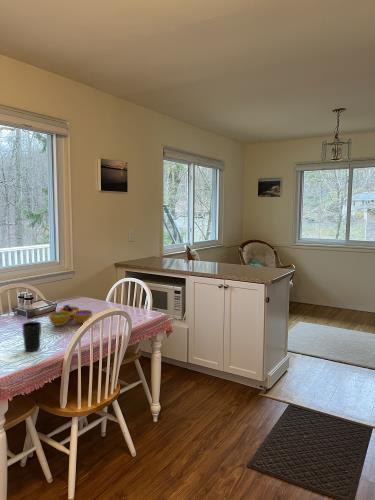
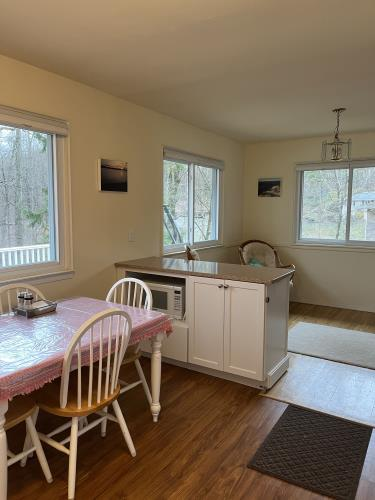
- decorative bowl [48,304,94,326]
- cup [21,321,42,352]
